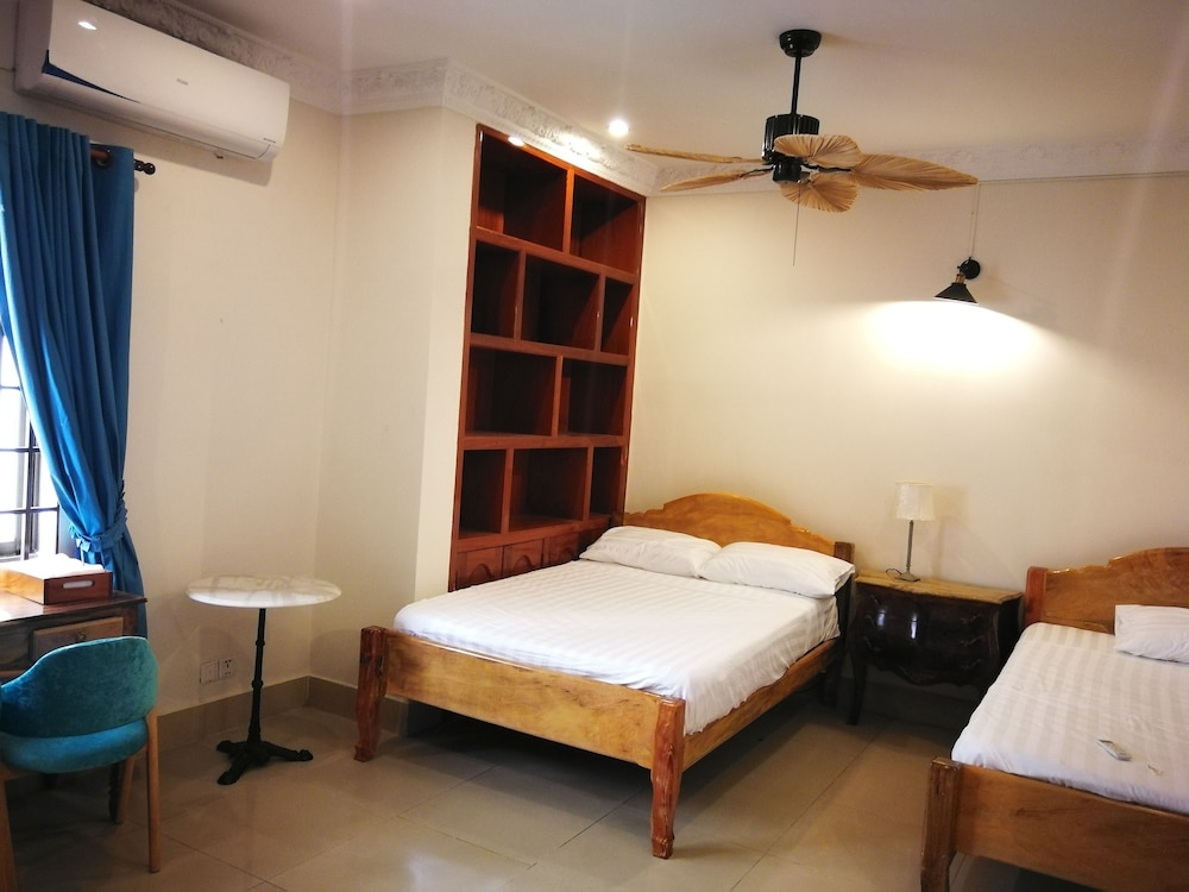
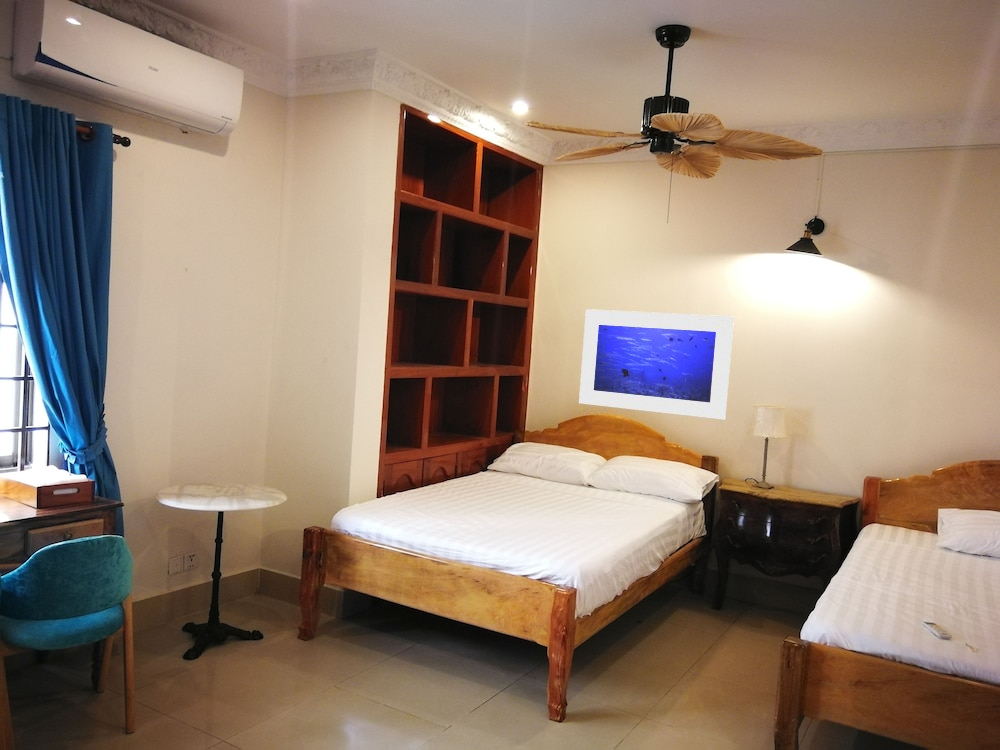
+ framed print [578,308,735,421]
